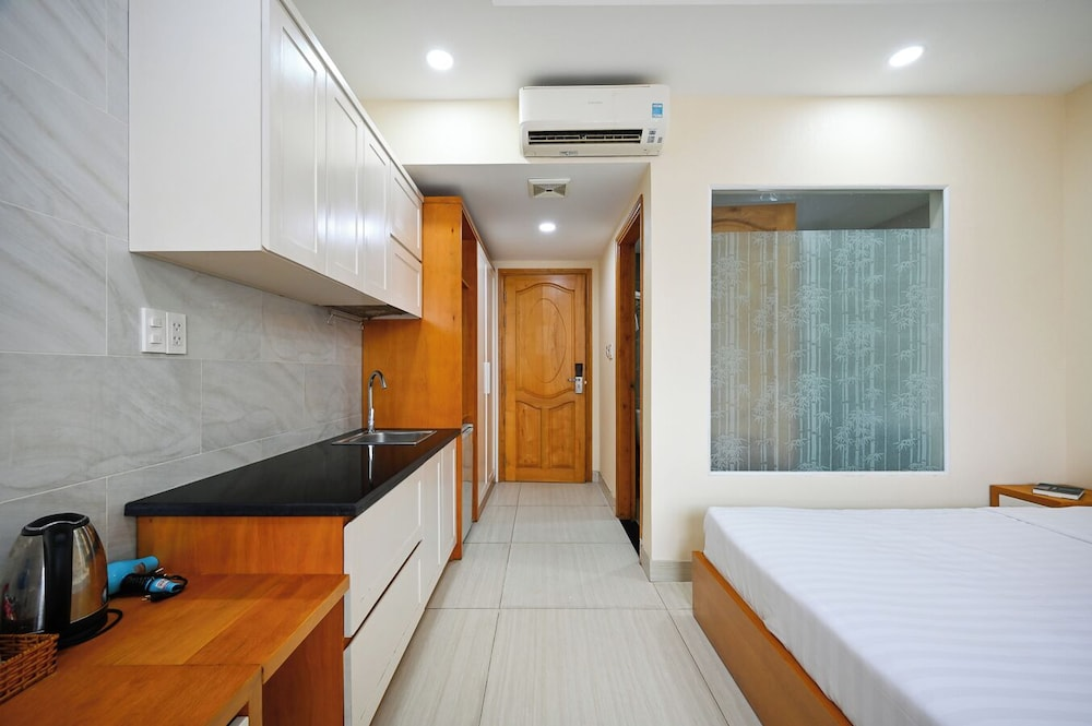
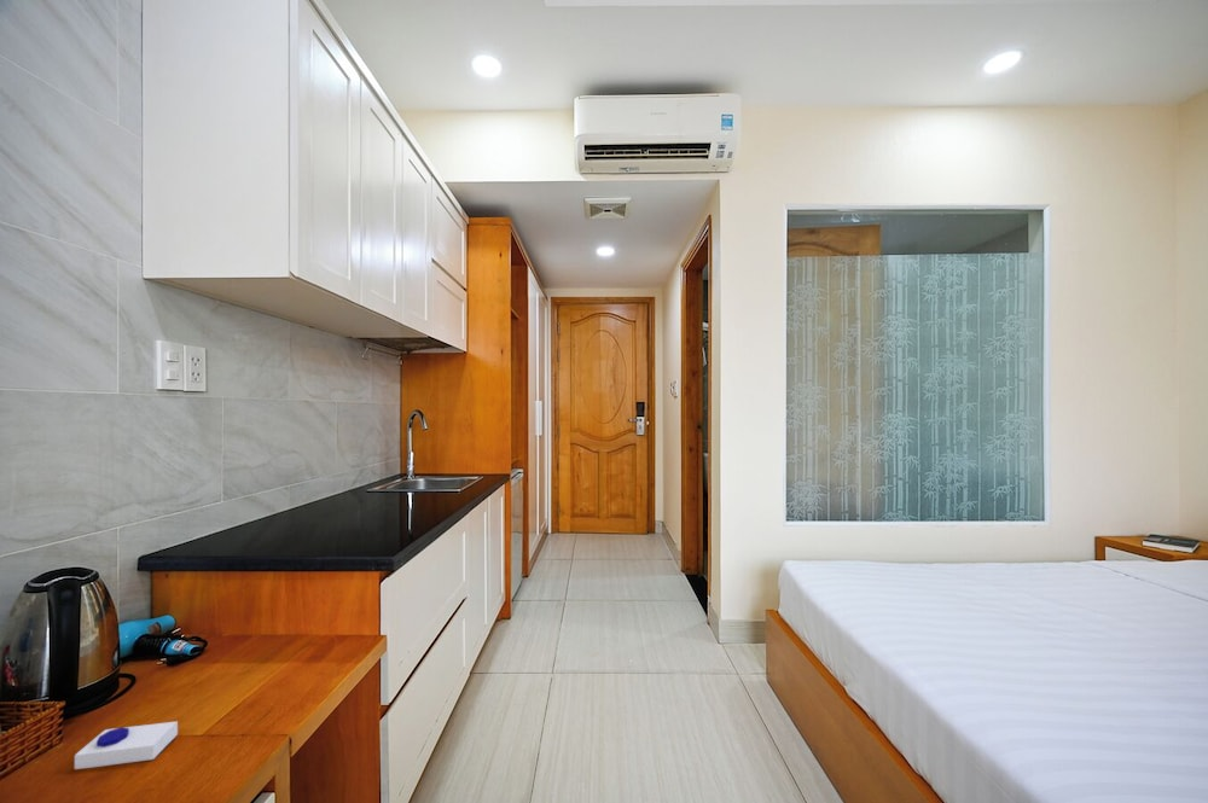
+ soap bar [74,720,179,770]
